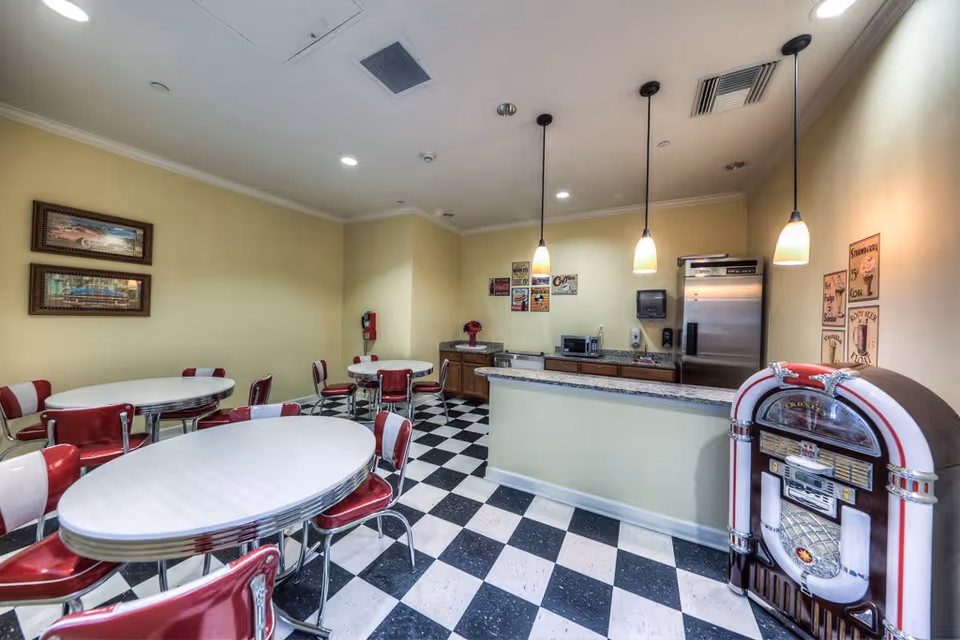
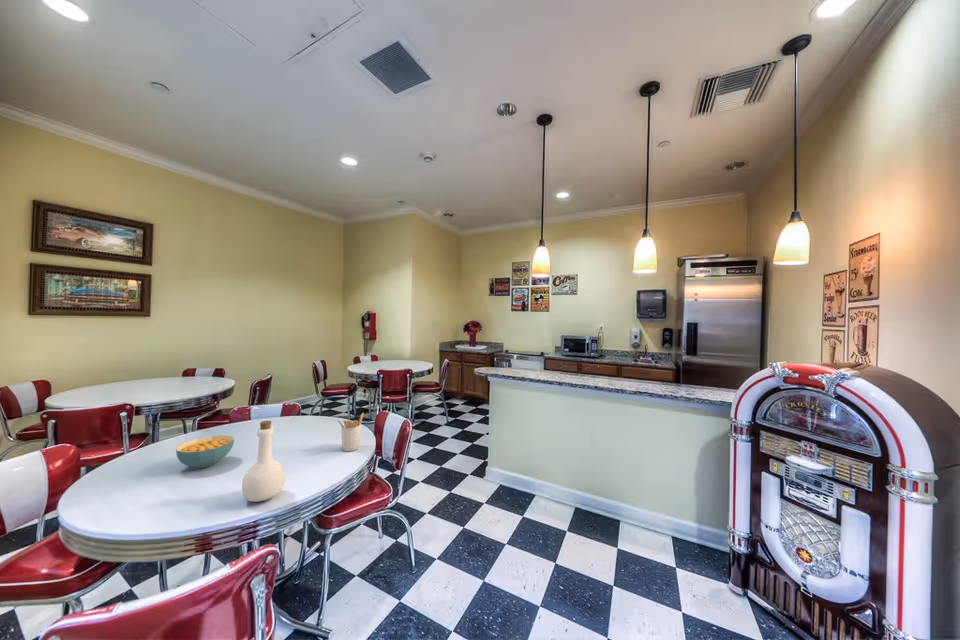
+ bottle [241,420,286,503]
+ utensil holder [337,412,365,452]
+ cereal bowl [175,434,235,469]
